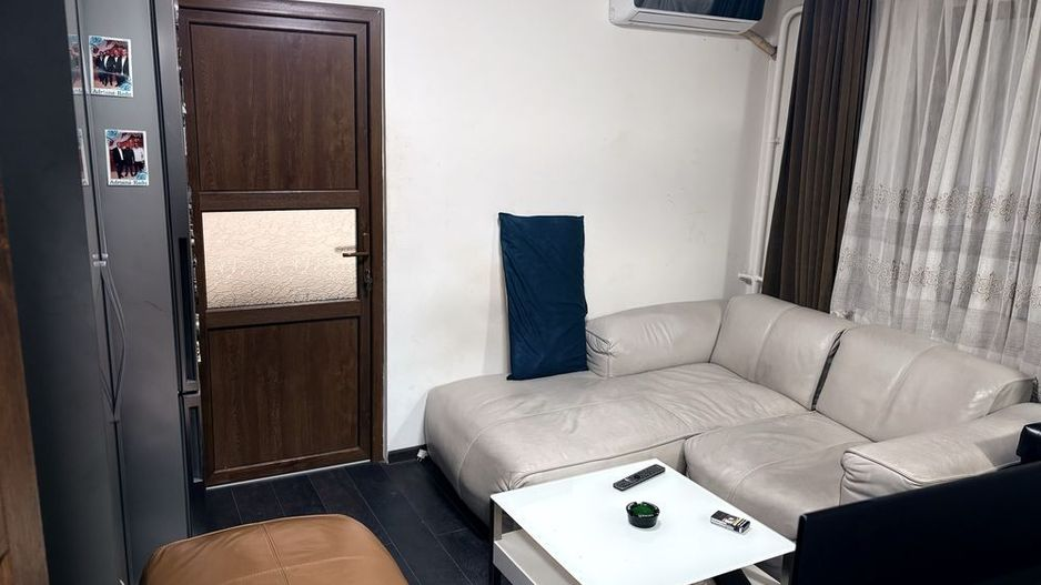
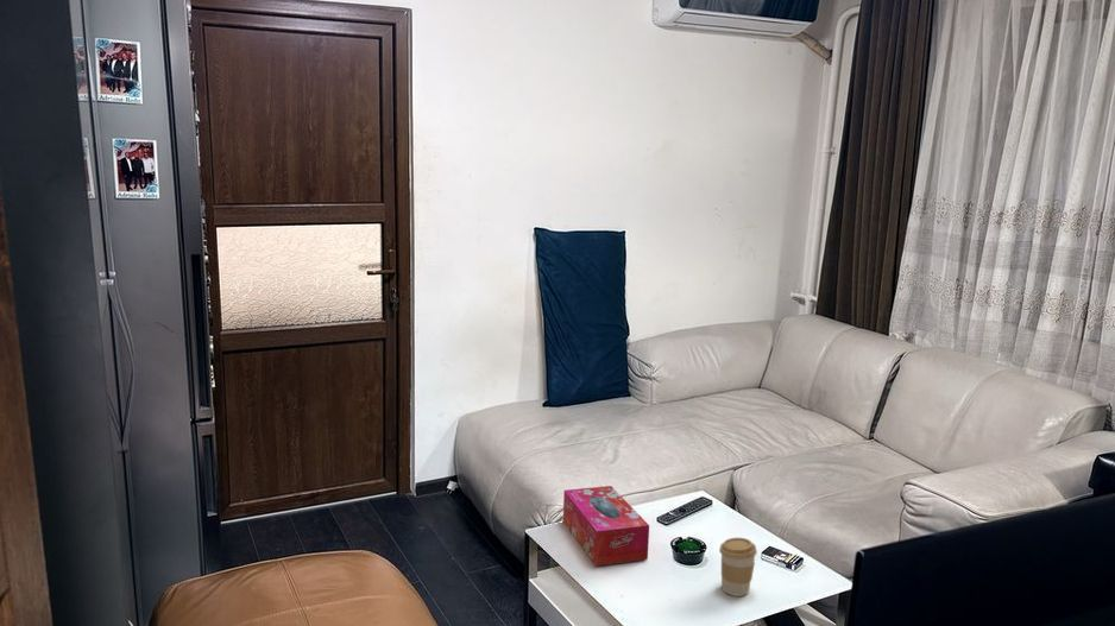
+ coffee cup [718,537,758,597]
+ tissue box [562,485,650,567]
